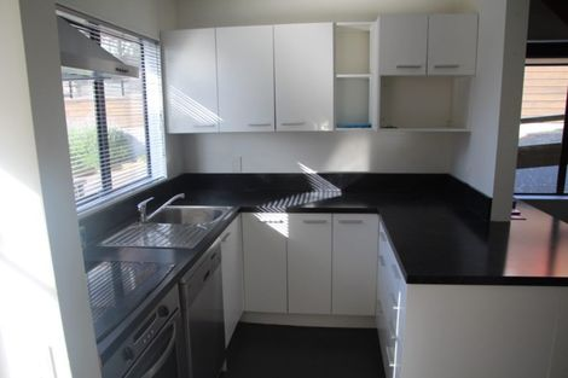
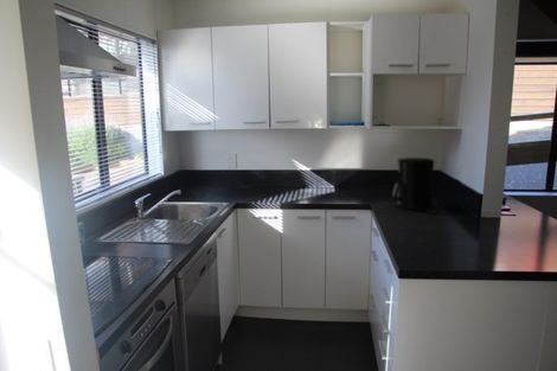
+ coffee maker [391,156,441,215]
